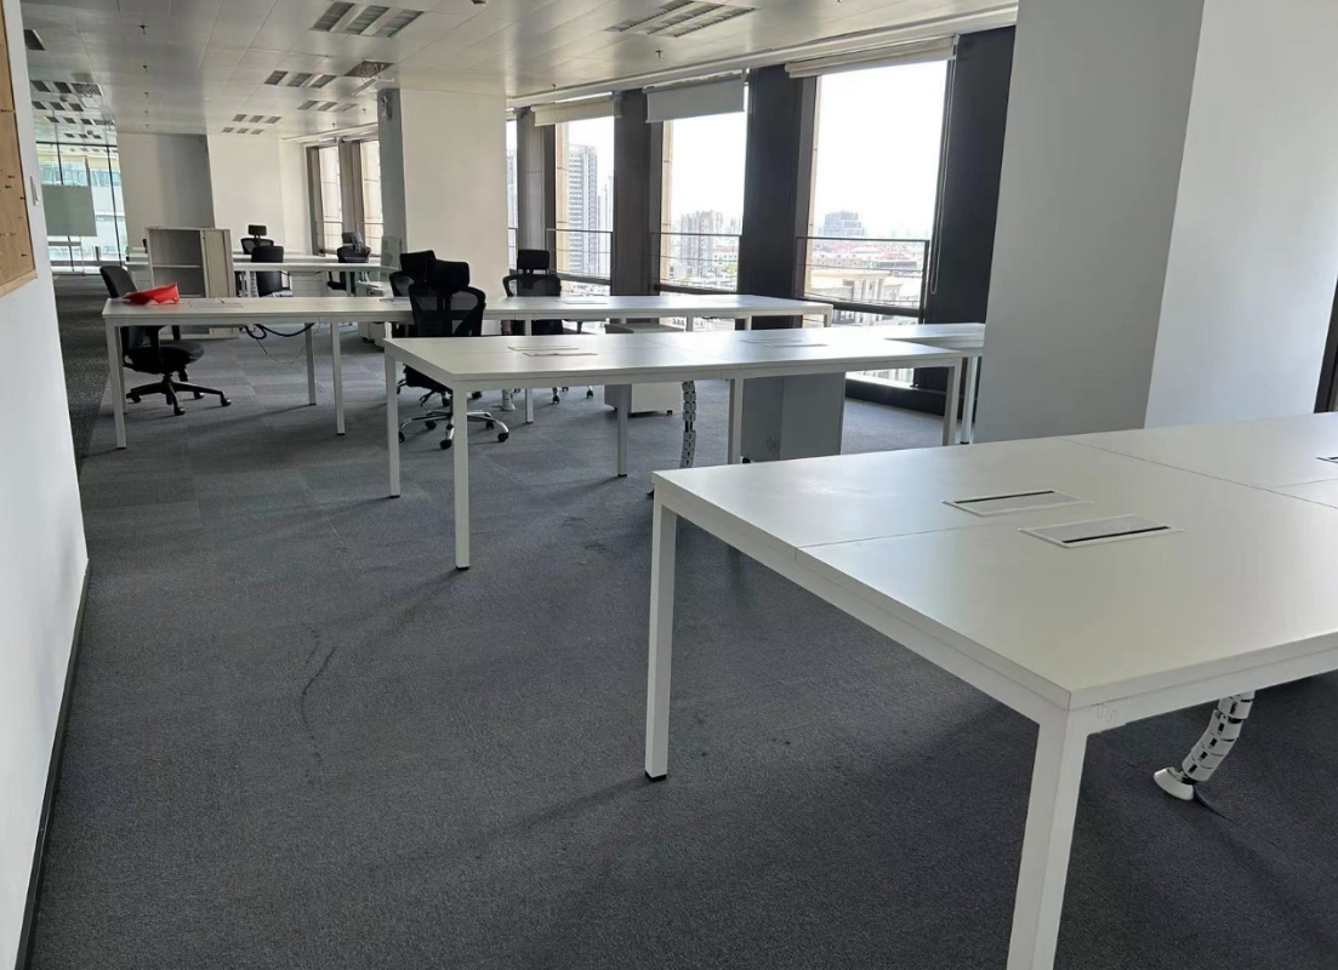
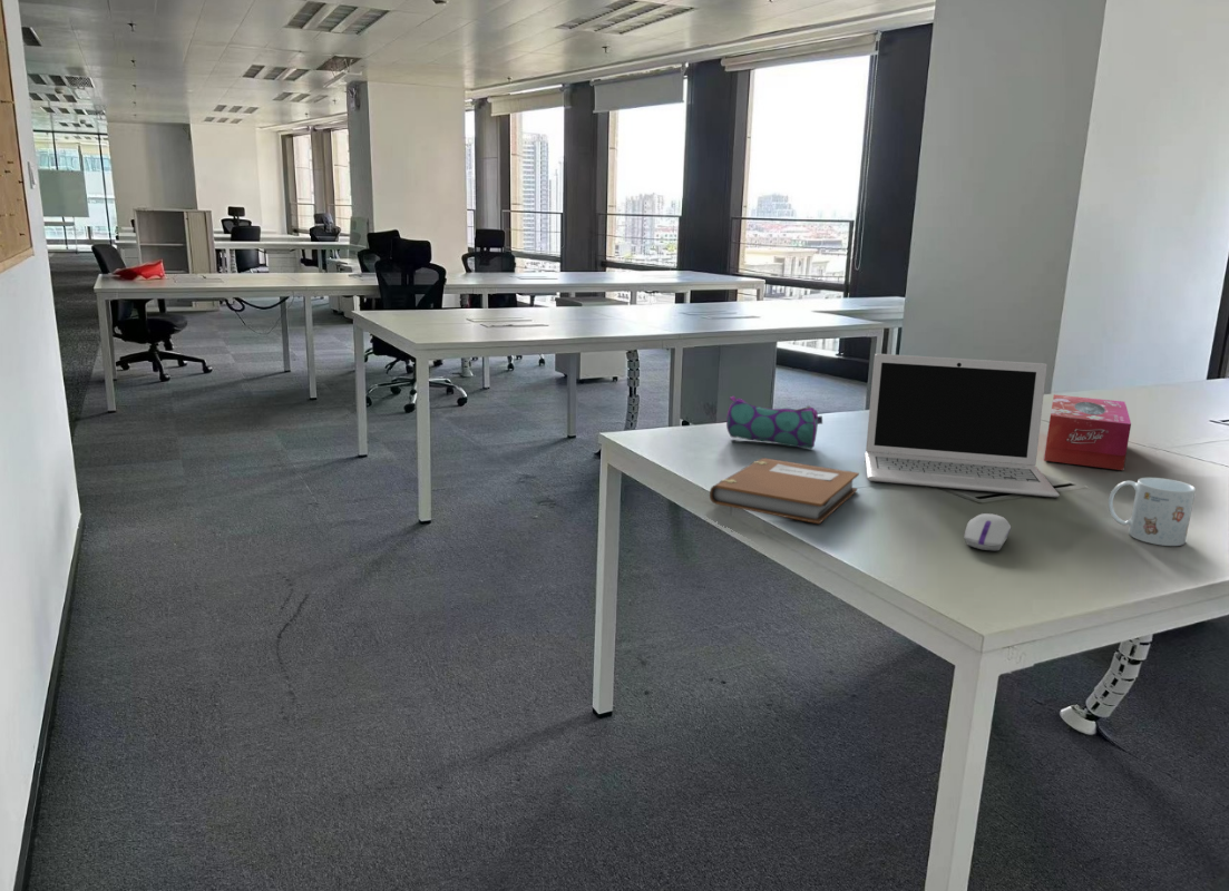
+ mug [1108,477,1197,547]
+ notebook [709,457,860,525]
+ pencil case [725,395,823,450]
+ computer mouse [963,512,1012,551]
+ tissue box [1043,393,1132,471]
+ laptop [864,353,1060,498]
